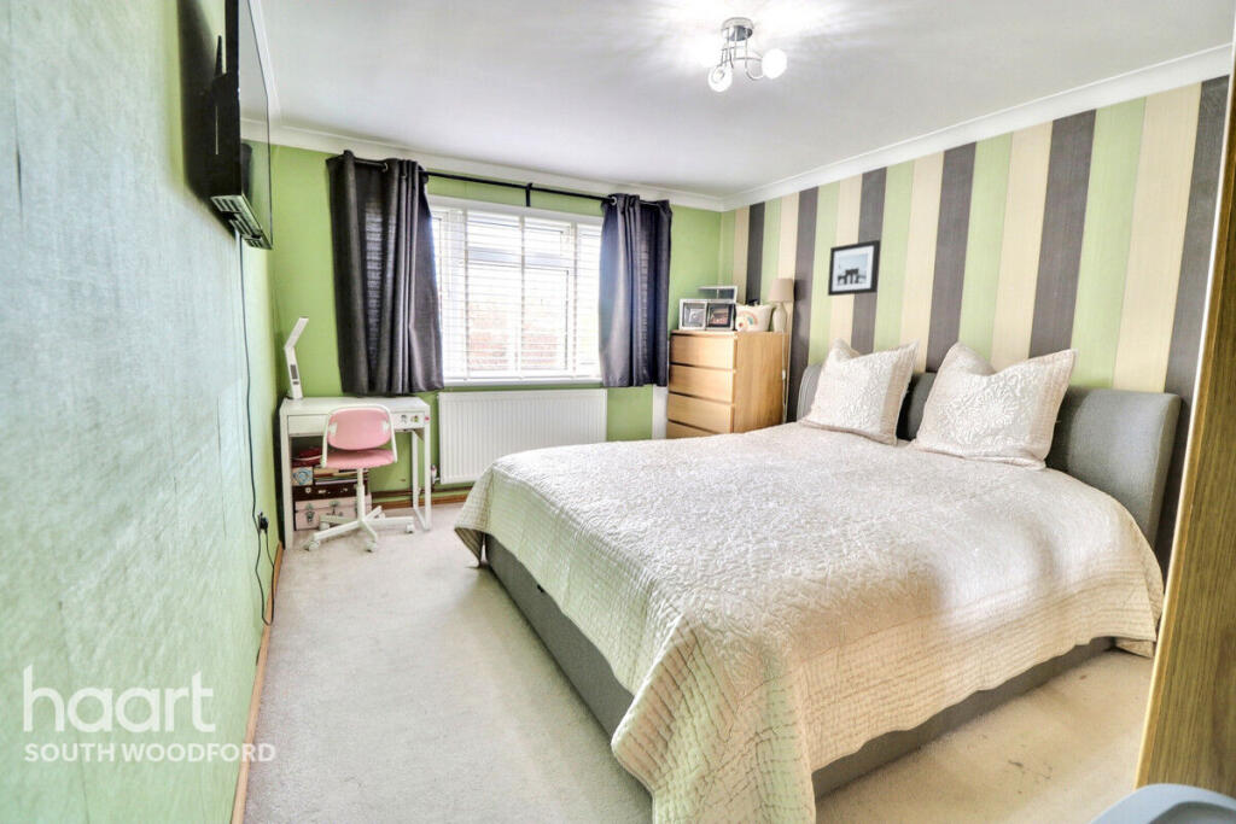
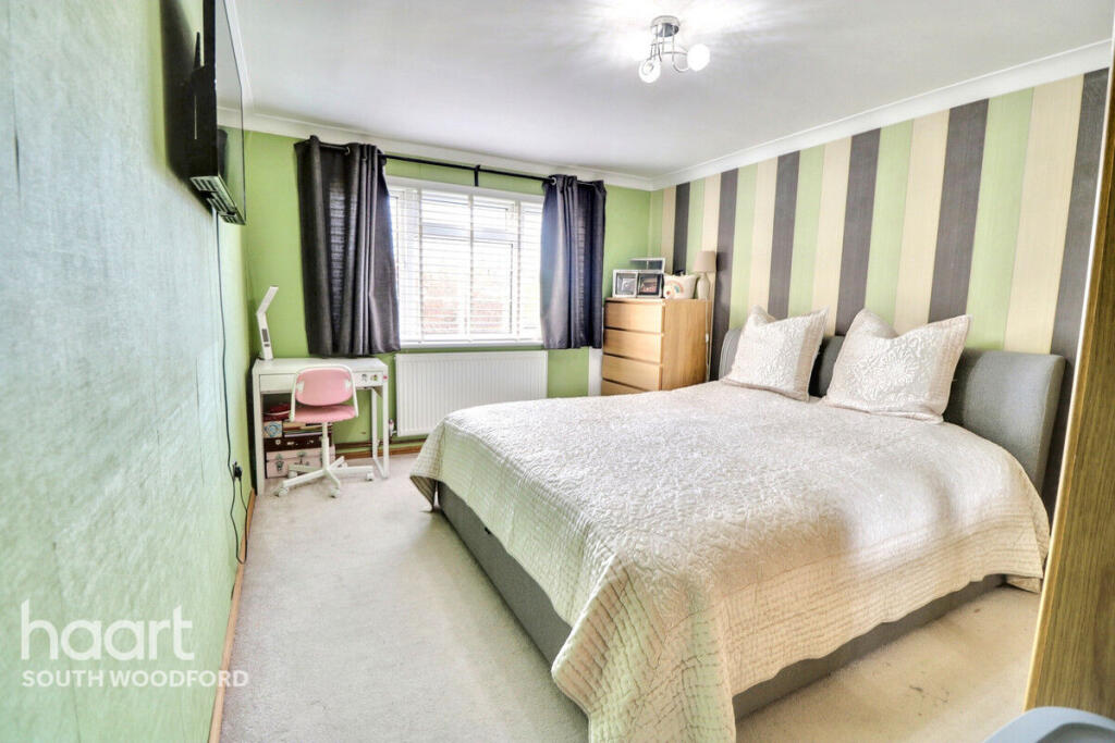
- wall art [827,239,881,297]
